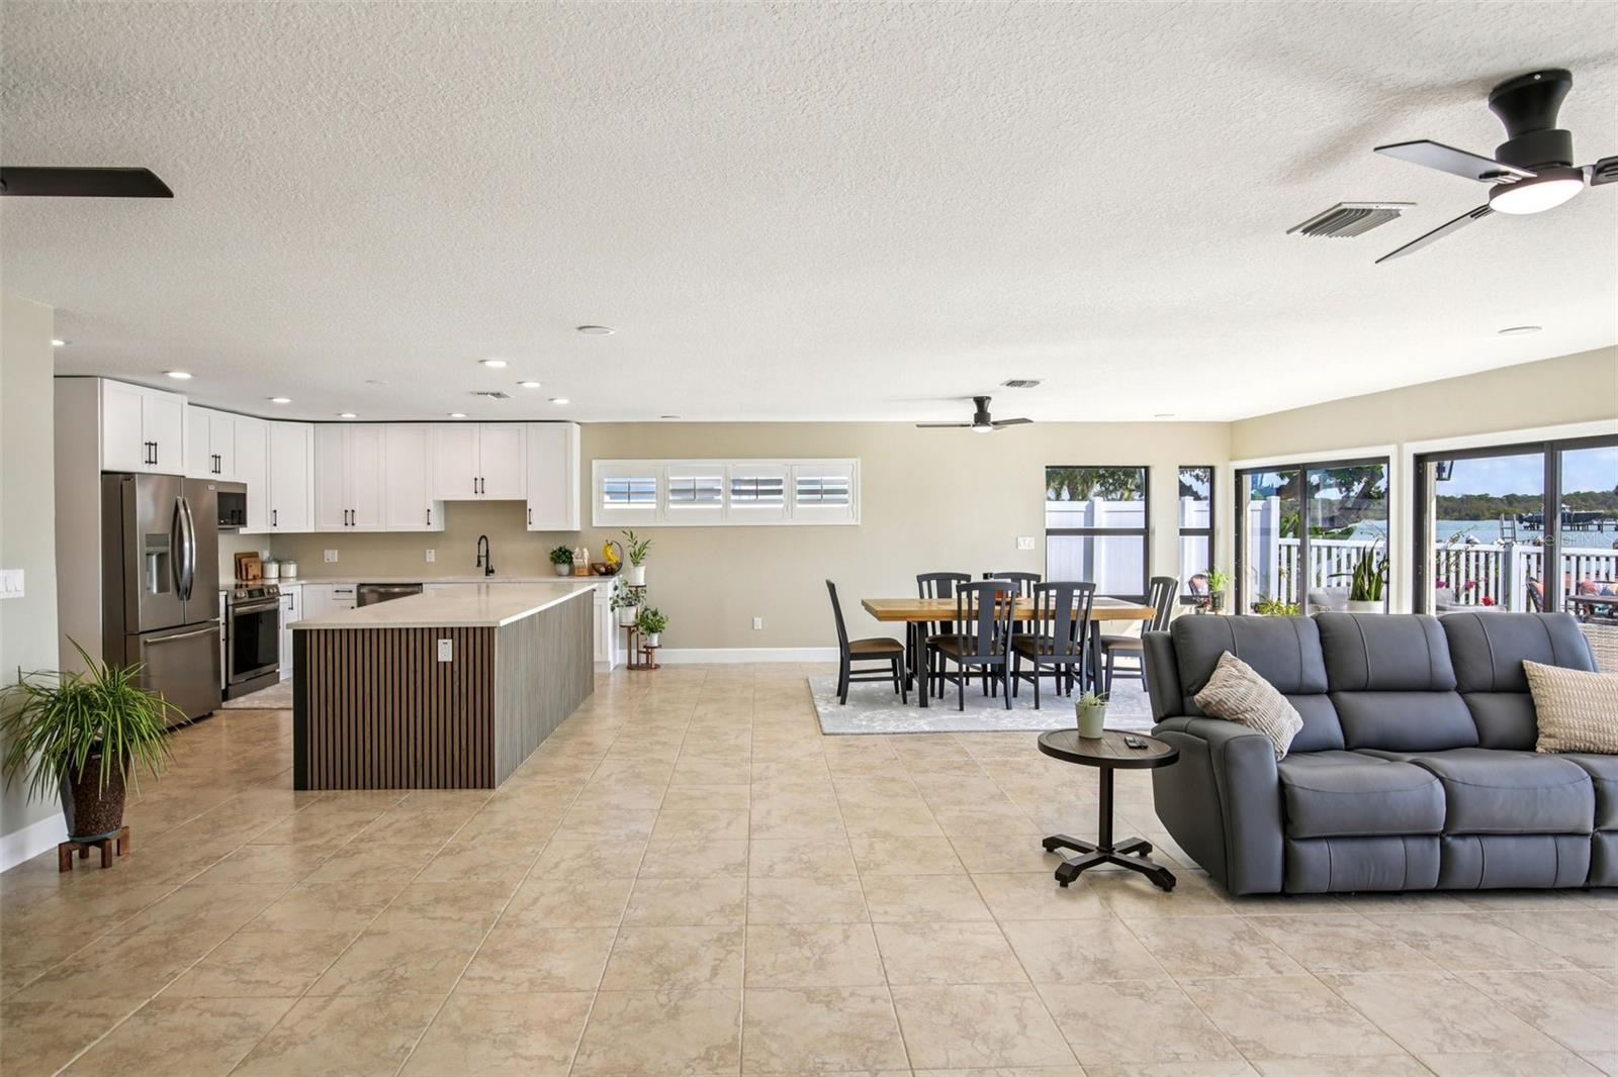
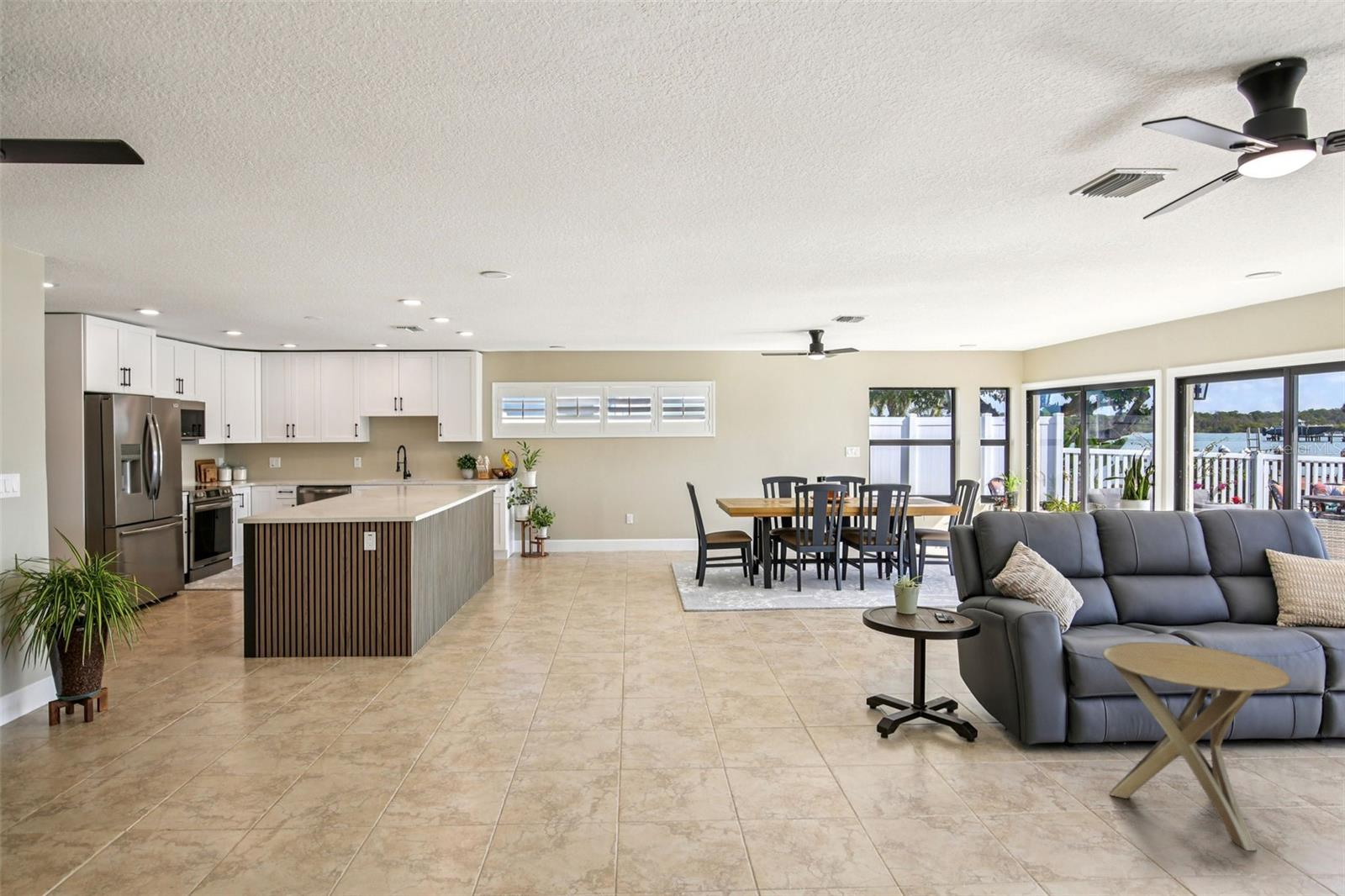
+ side table [1101,641,1291,851]
